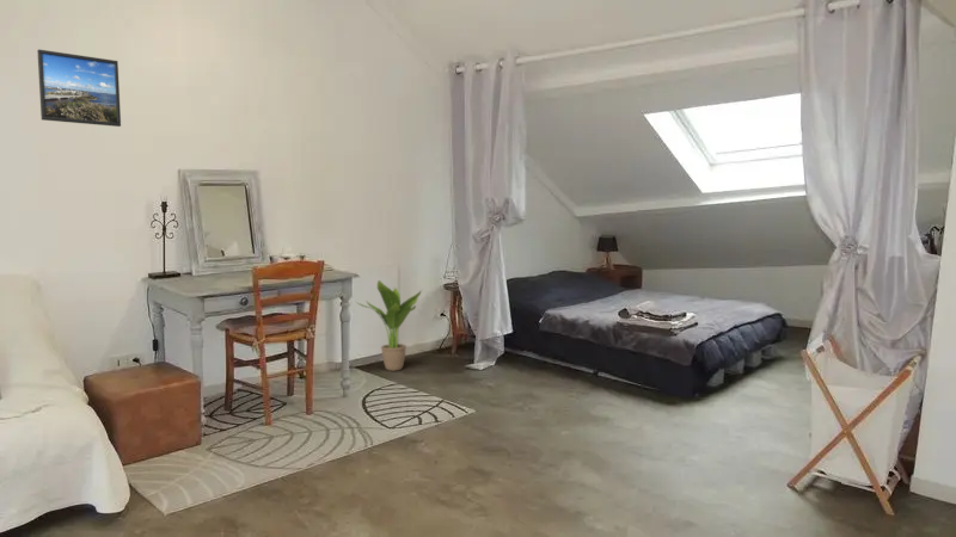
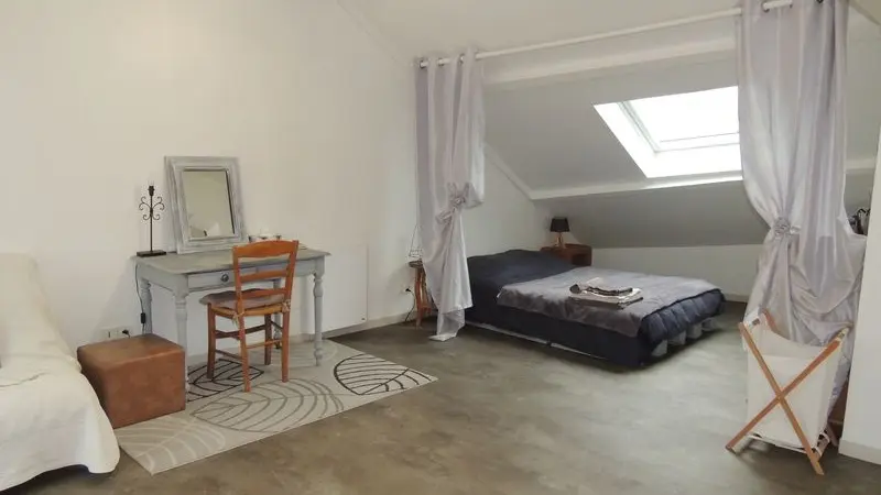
- potted plant [354,279,424,372]
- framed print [36,48,122,128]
